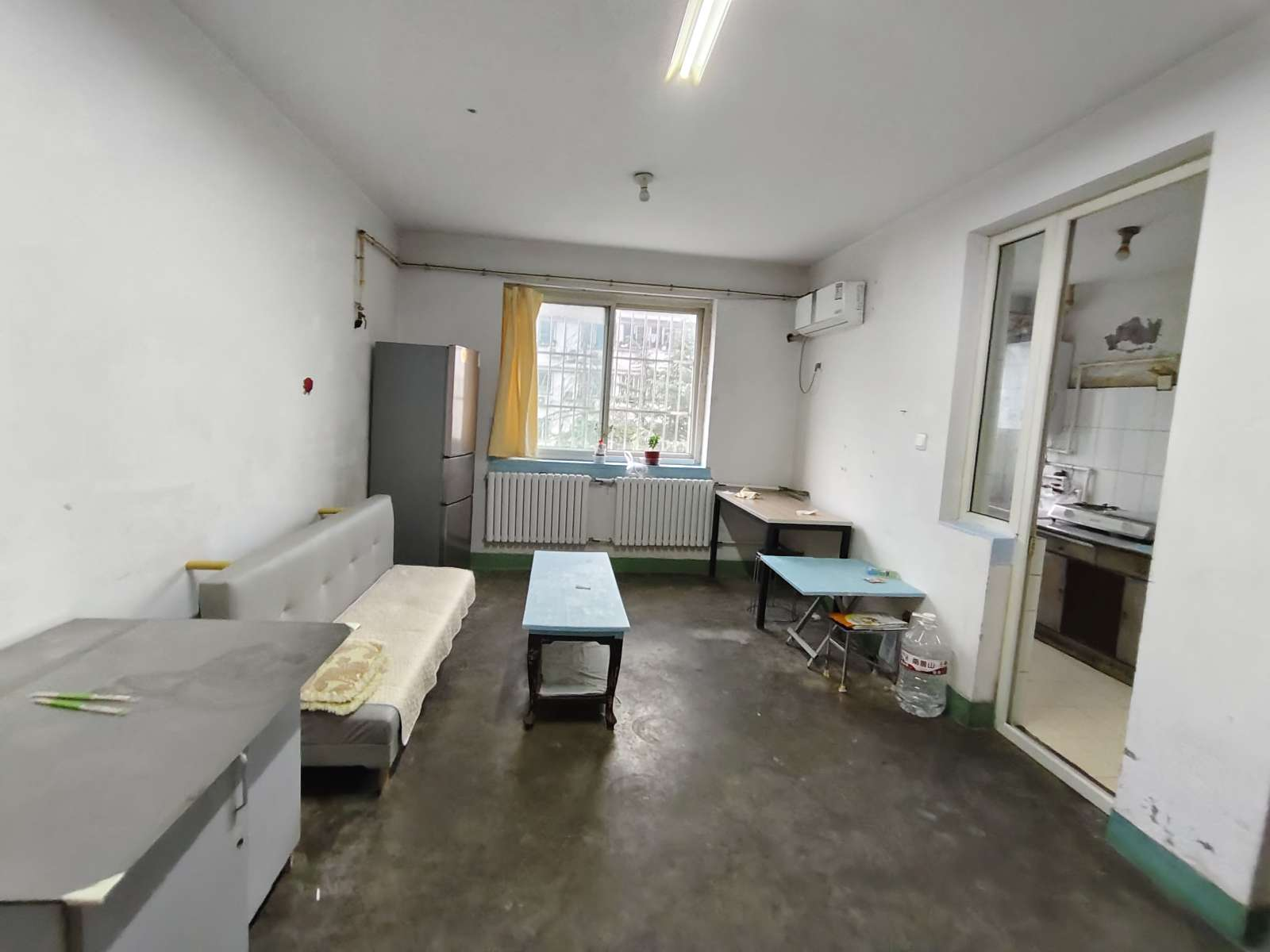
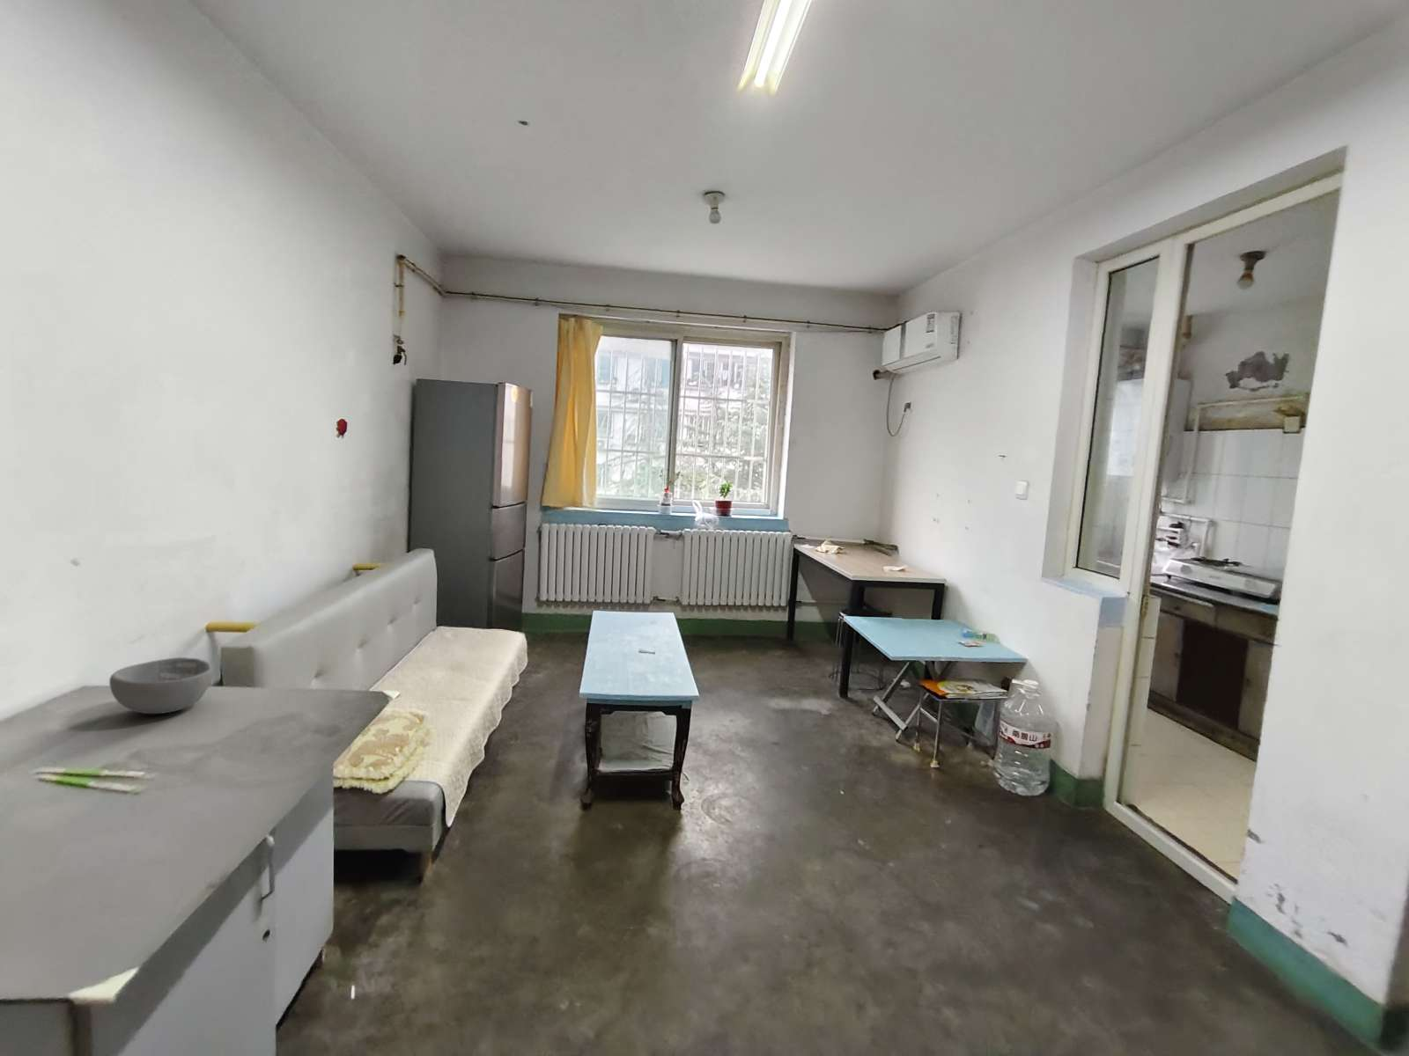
+ bowl [109,657,214,714]
